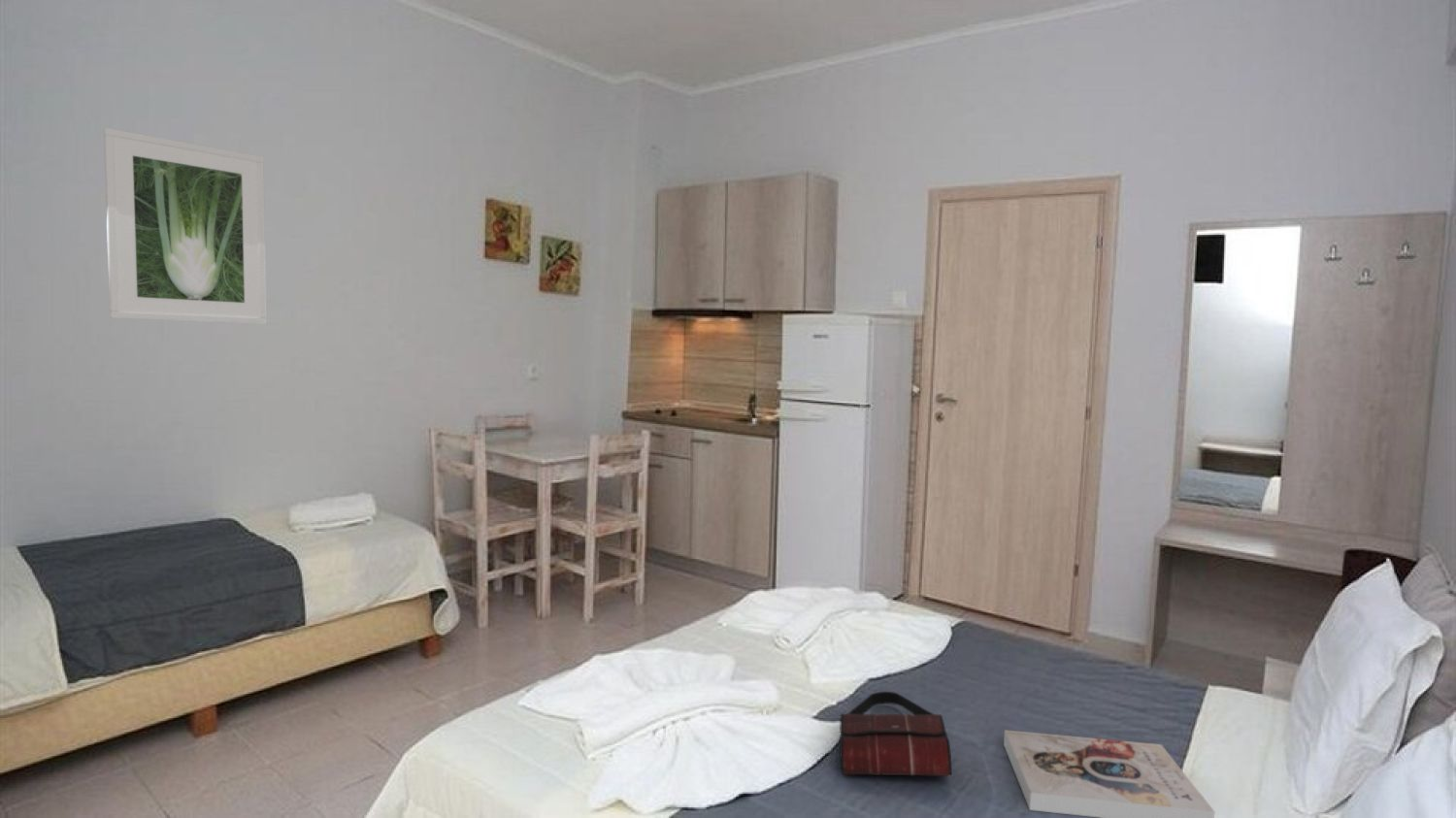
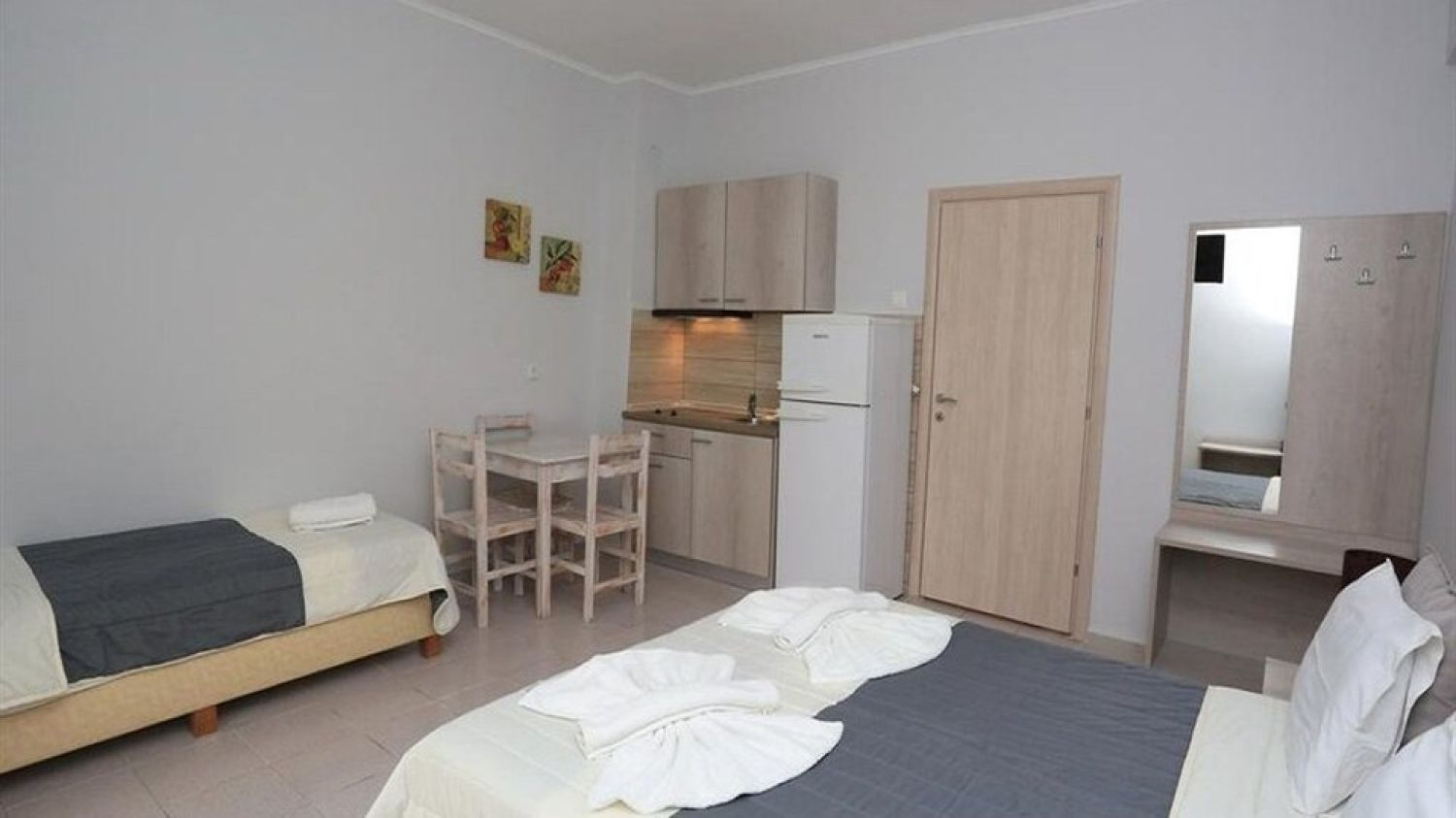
- book [1003,729,1216,818]
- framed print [103,127,268,325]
- shoulder bag [839,691,953,777]
